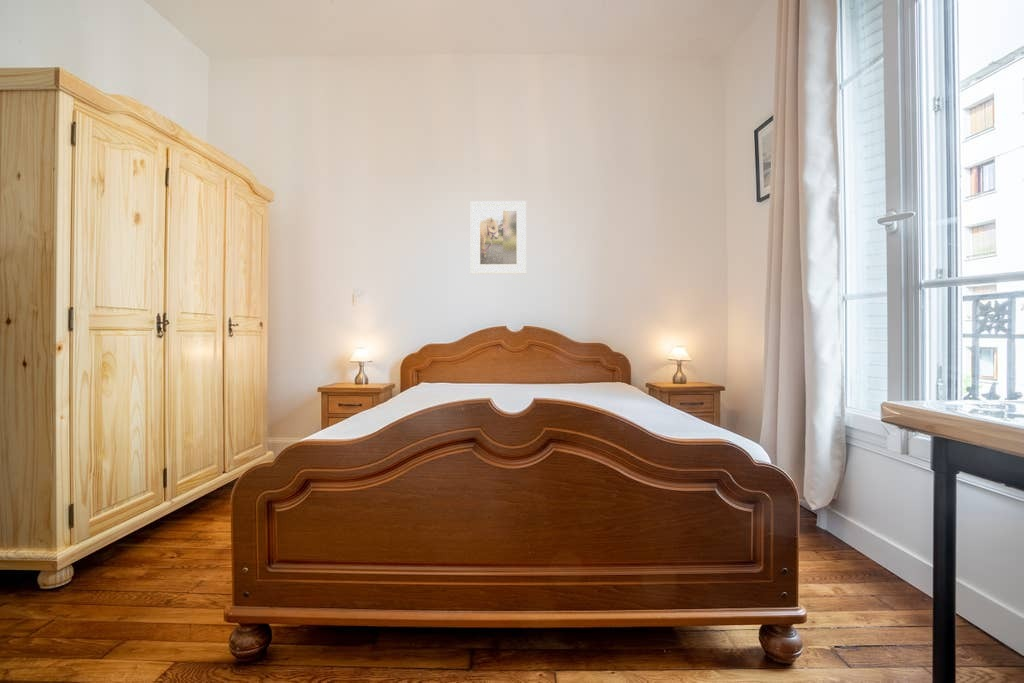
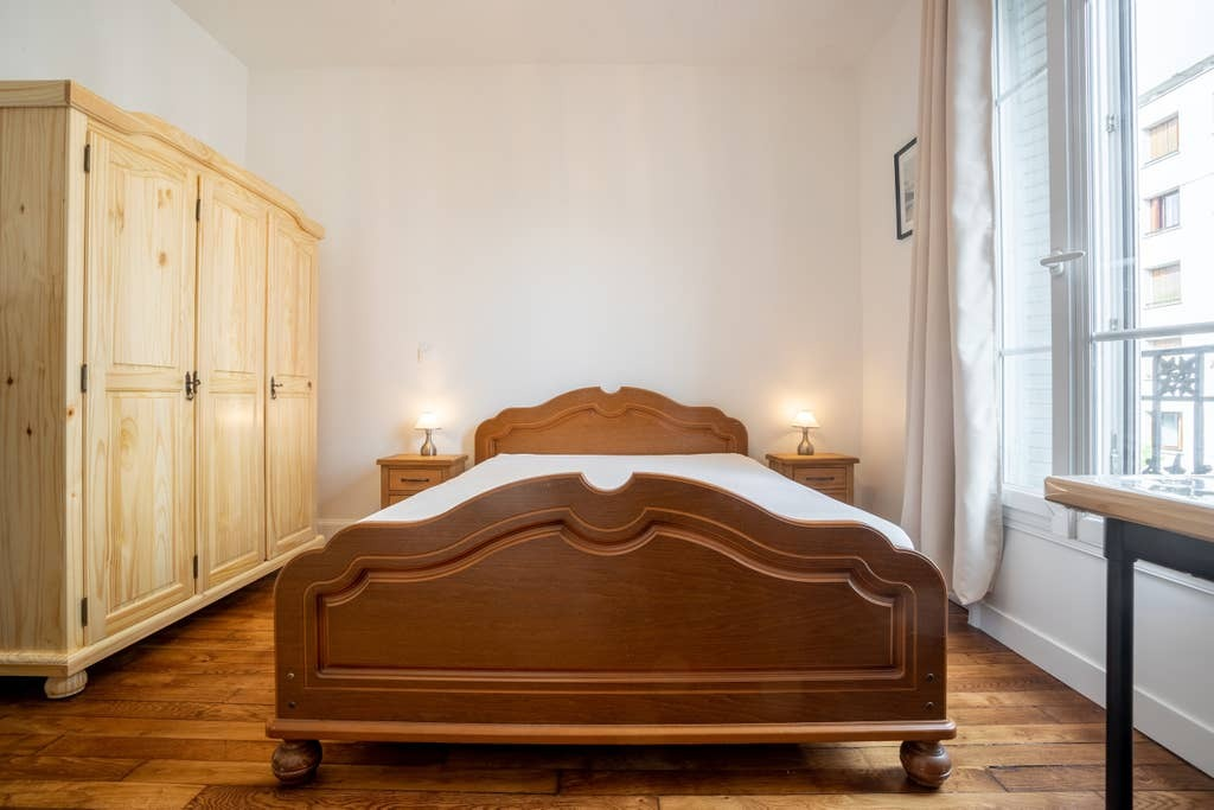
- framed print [470,200,527,275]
